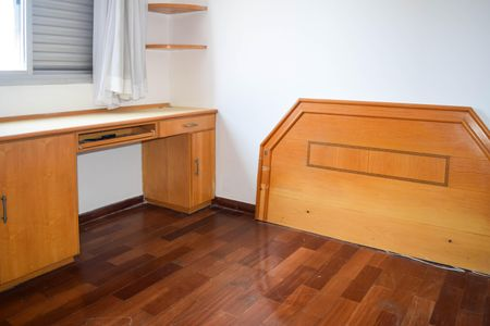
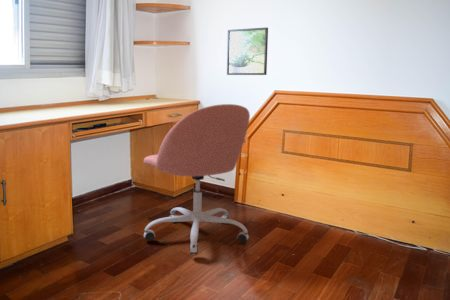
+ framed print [226,26,269,76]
+ office chair [143,103,251,256]
